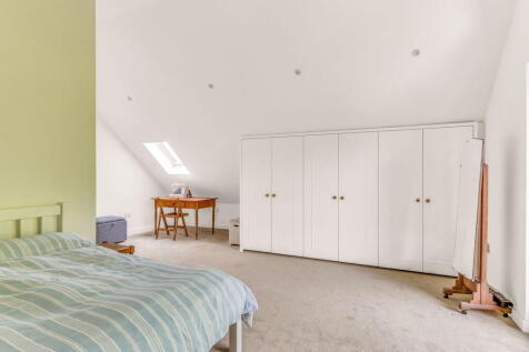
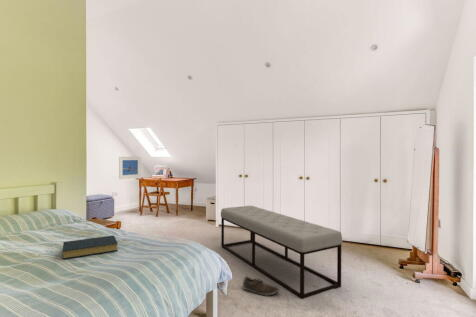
+ shoe [242,275,280,296]
+ bench [220,205,343,300]
+ hardback book [61,235,119,260]
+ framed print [118,156,142,180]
